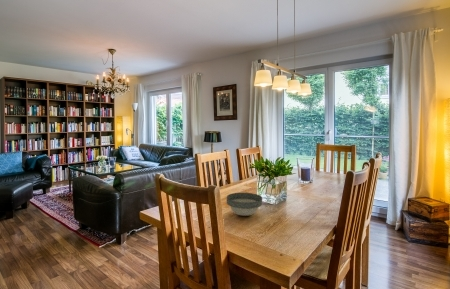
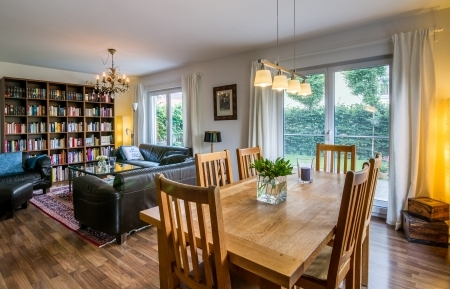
- bowl [226,192,263,217]
